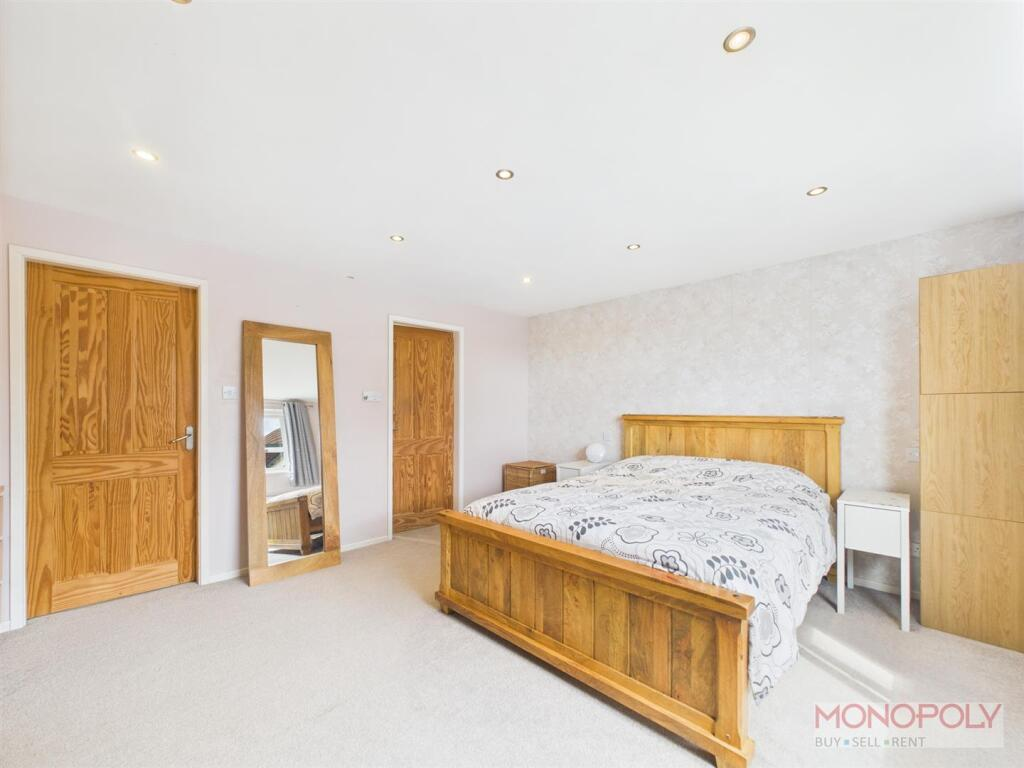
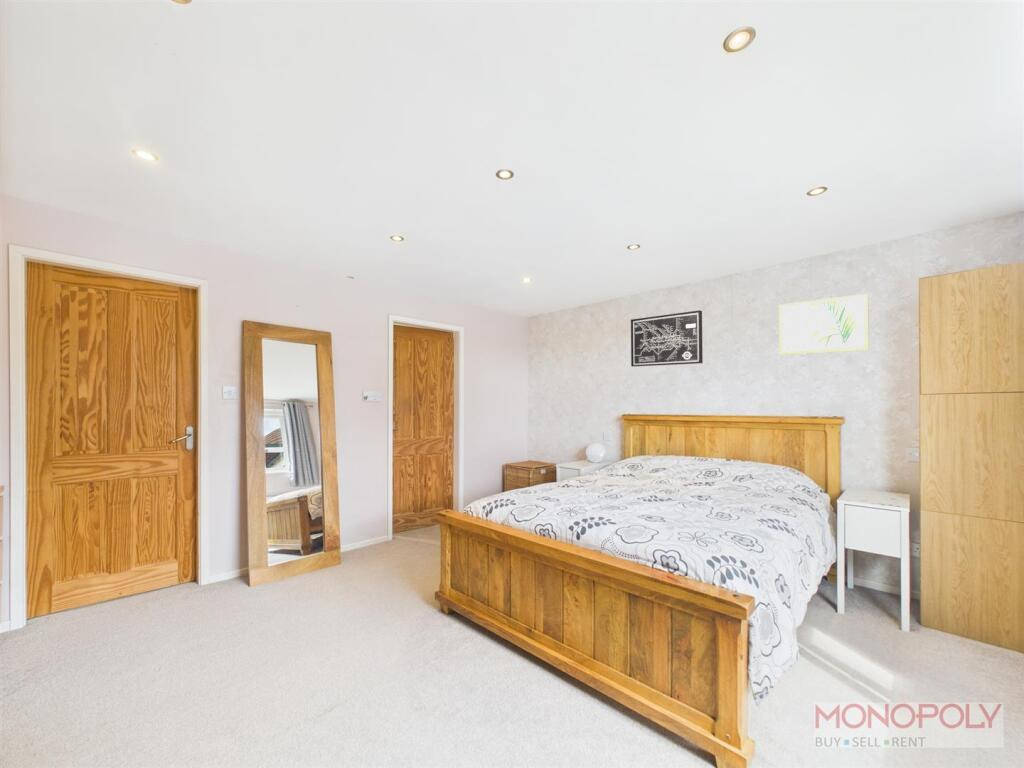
+ wall art [630,309,704,368]
+ wall art [778,293,870,356]
